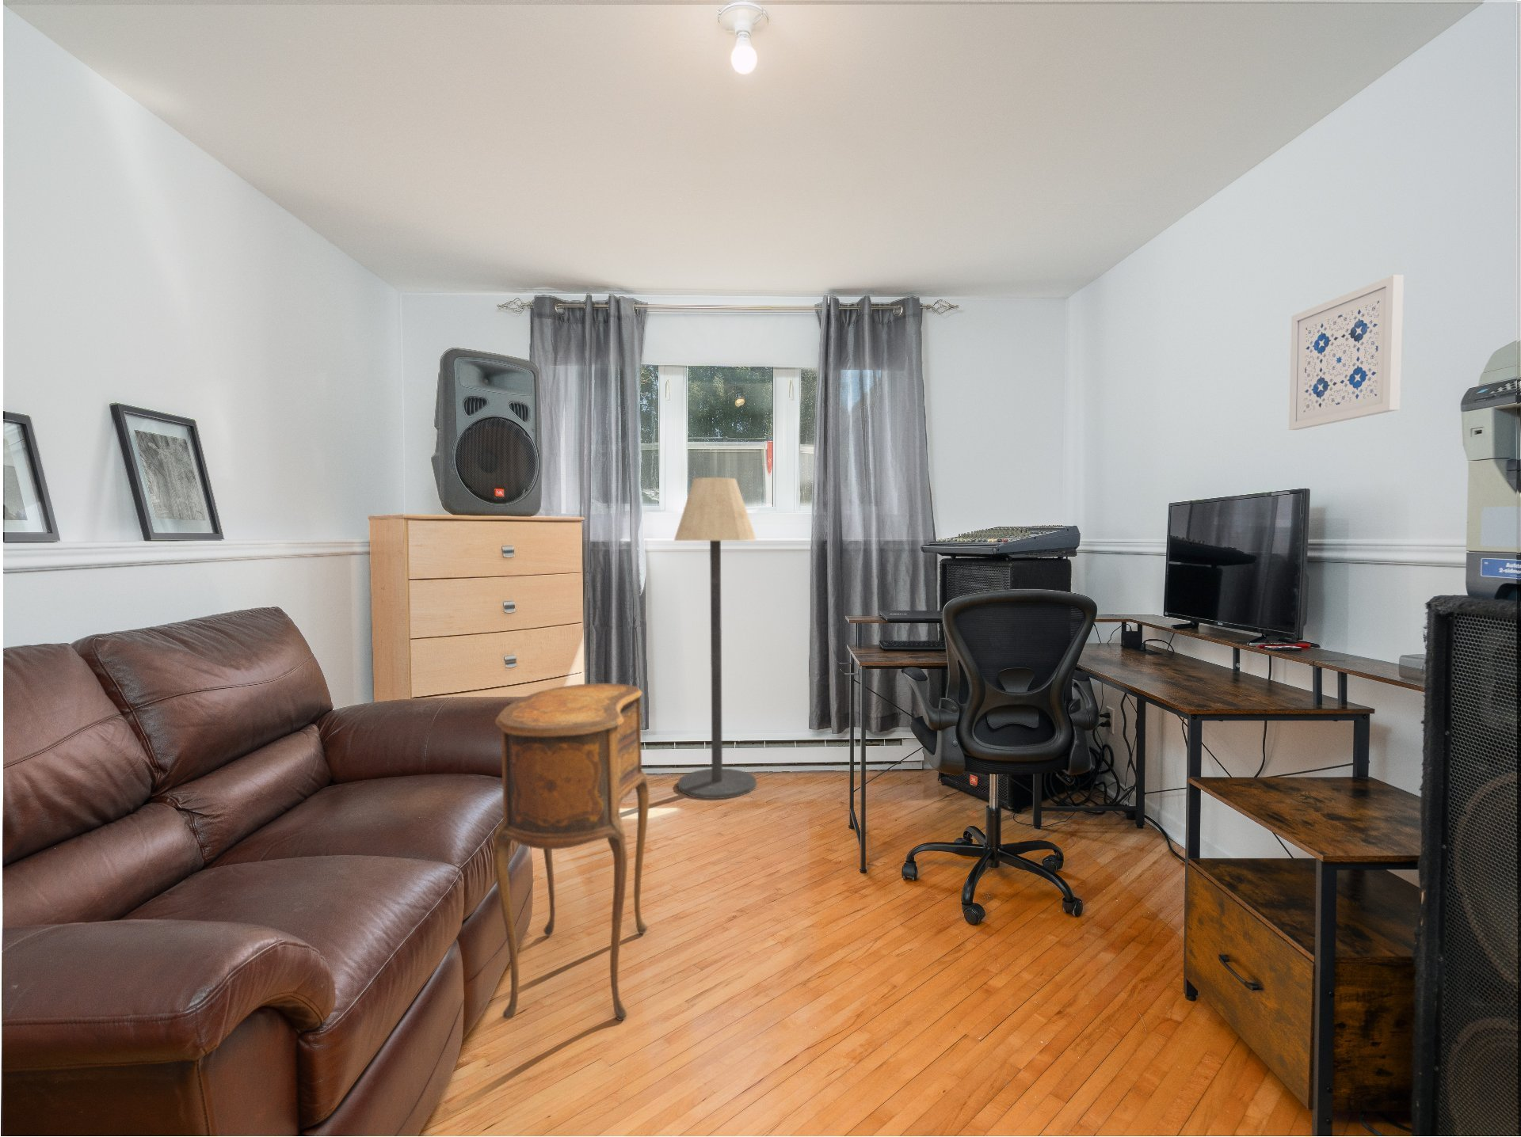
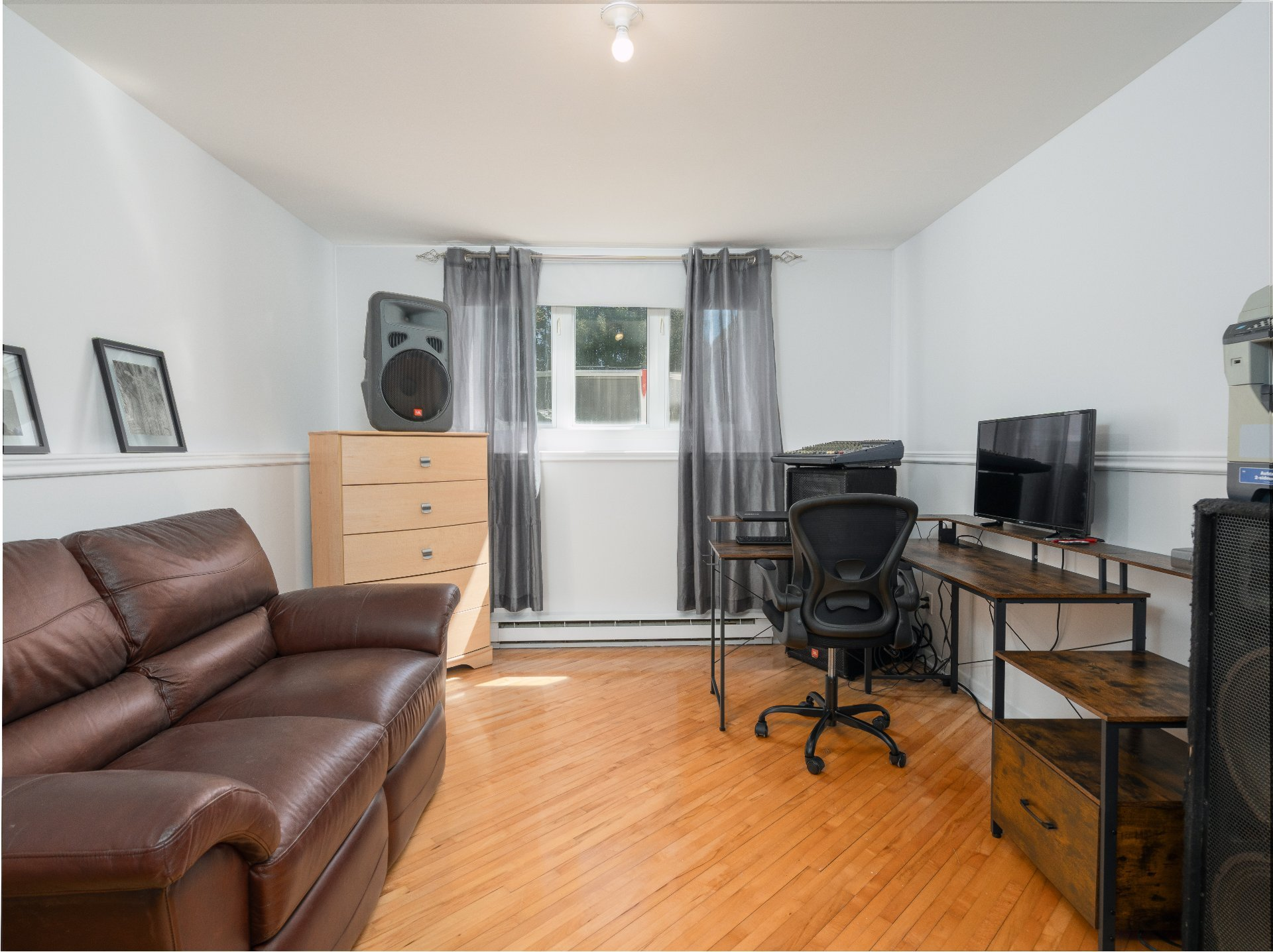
- wall art [1288,274,1405,431]
- side table [492,682,650,1021]
- floor lamp [674,477,758,800]
